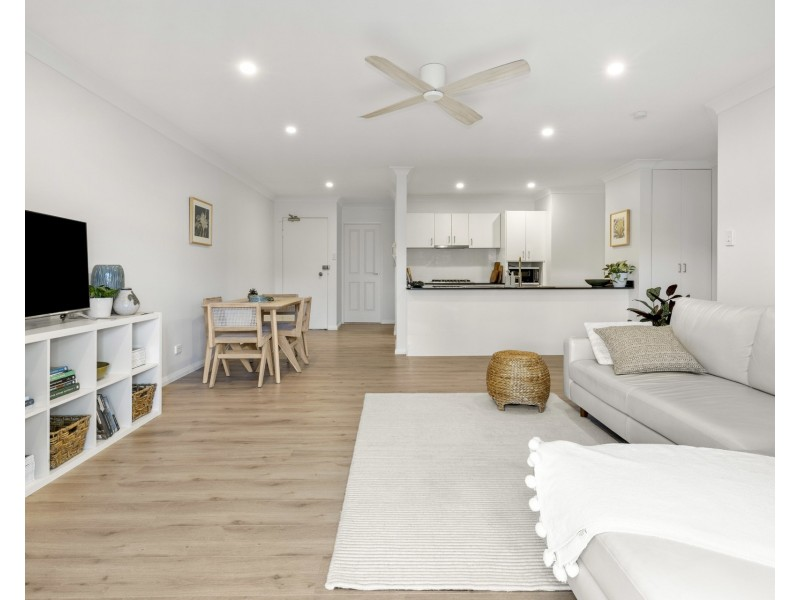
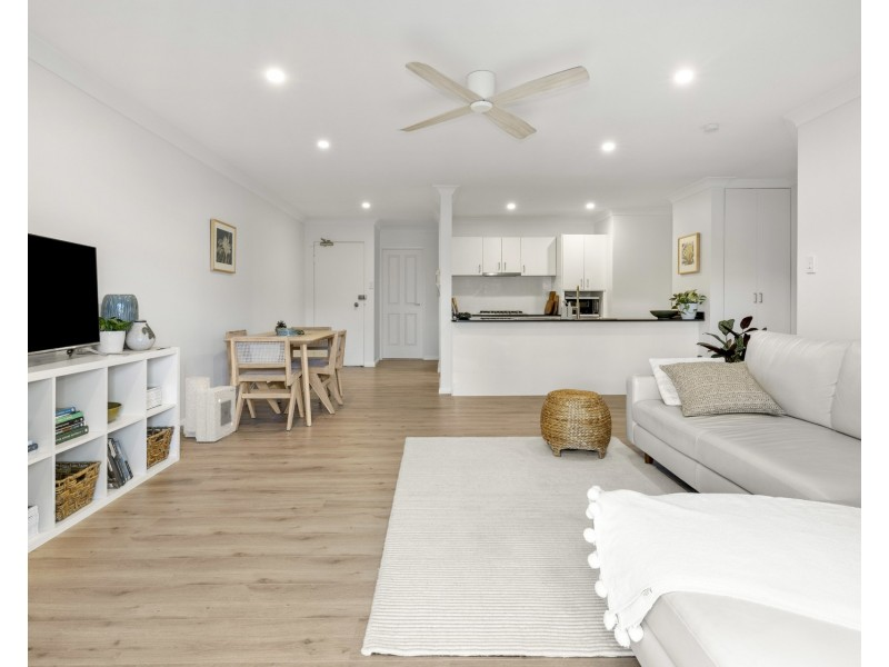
+ air purifier [179,376,237,442]
